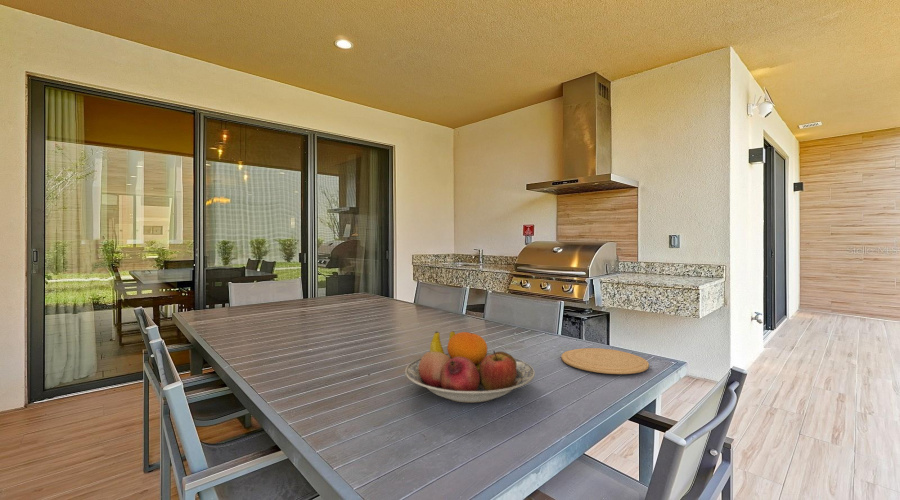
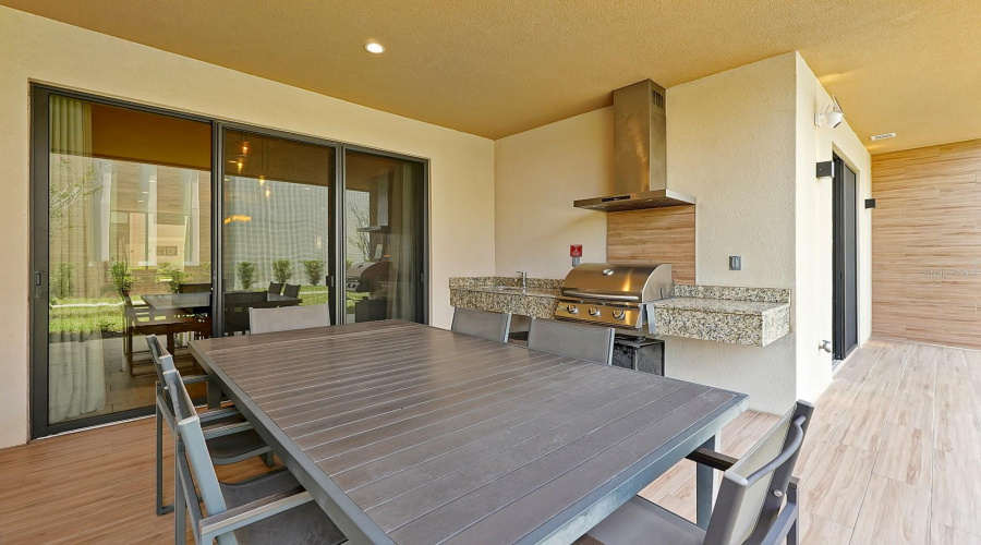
- fruit bowl [404,330,536,404]
- plate [560,347,650,375]
